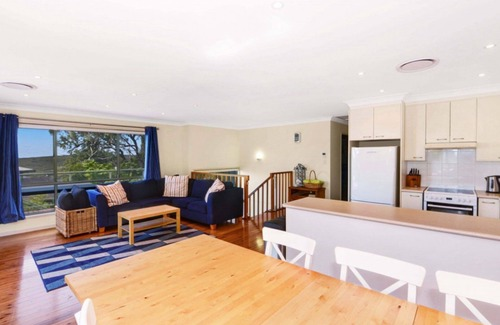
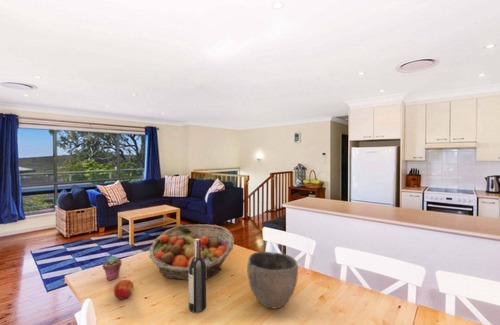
+ potted succulent [102,255,123,281]
+ bowl [246,250,299,309]
+ wine bottle [188,239,207,313]
+ fruit basket [148,223,235,281]
+ apple [113,279,135,300]
